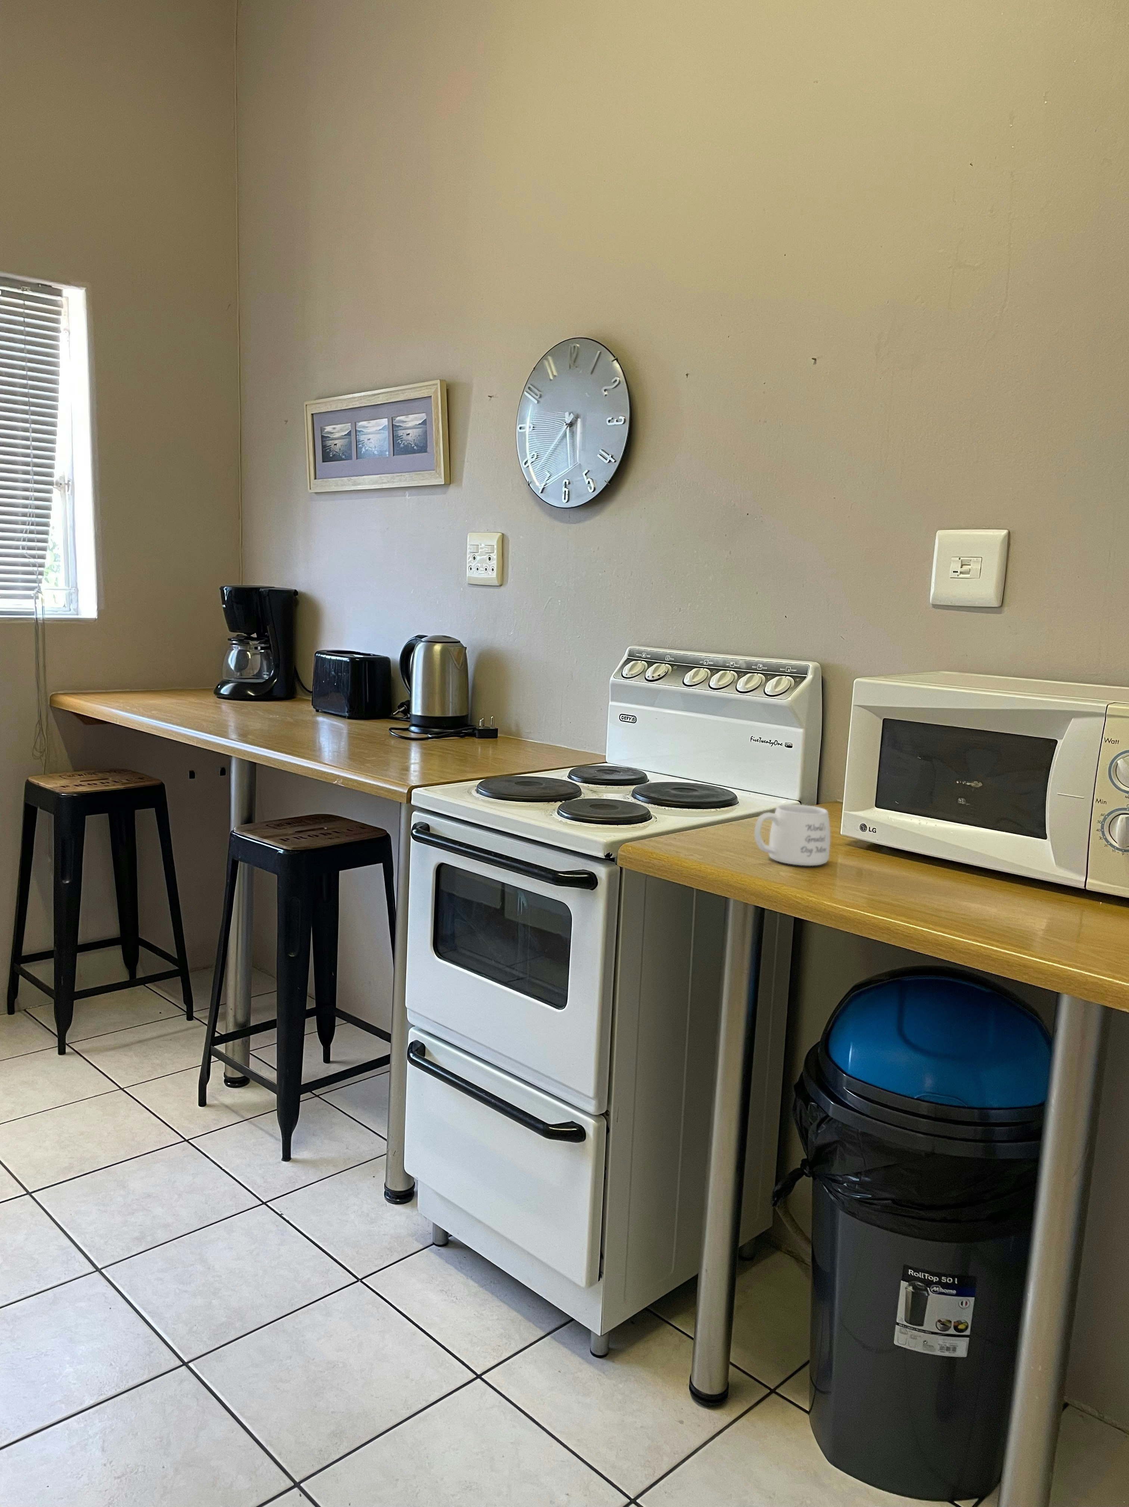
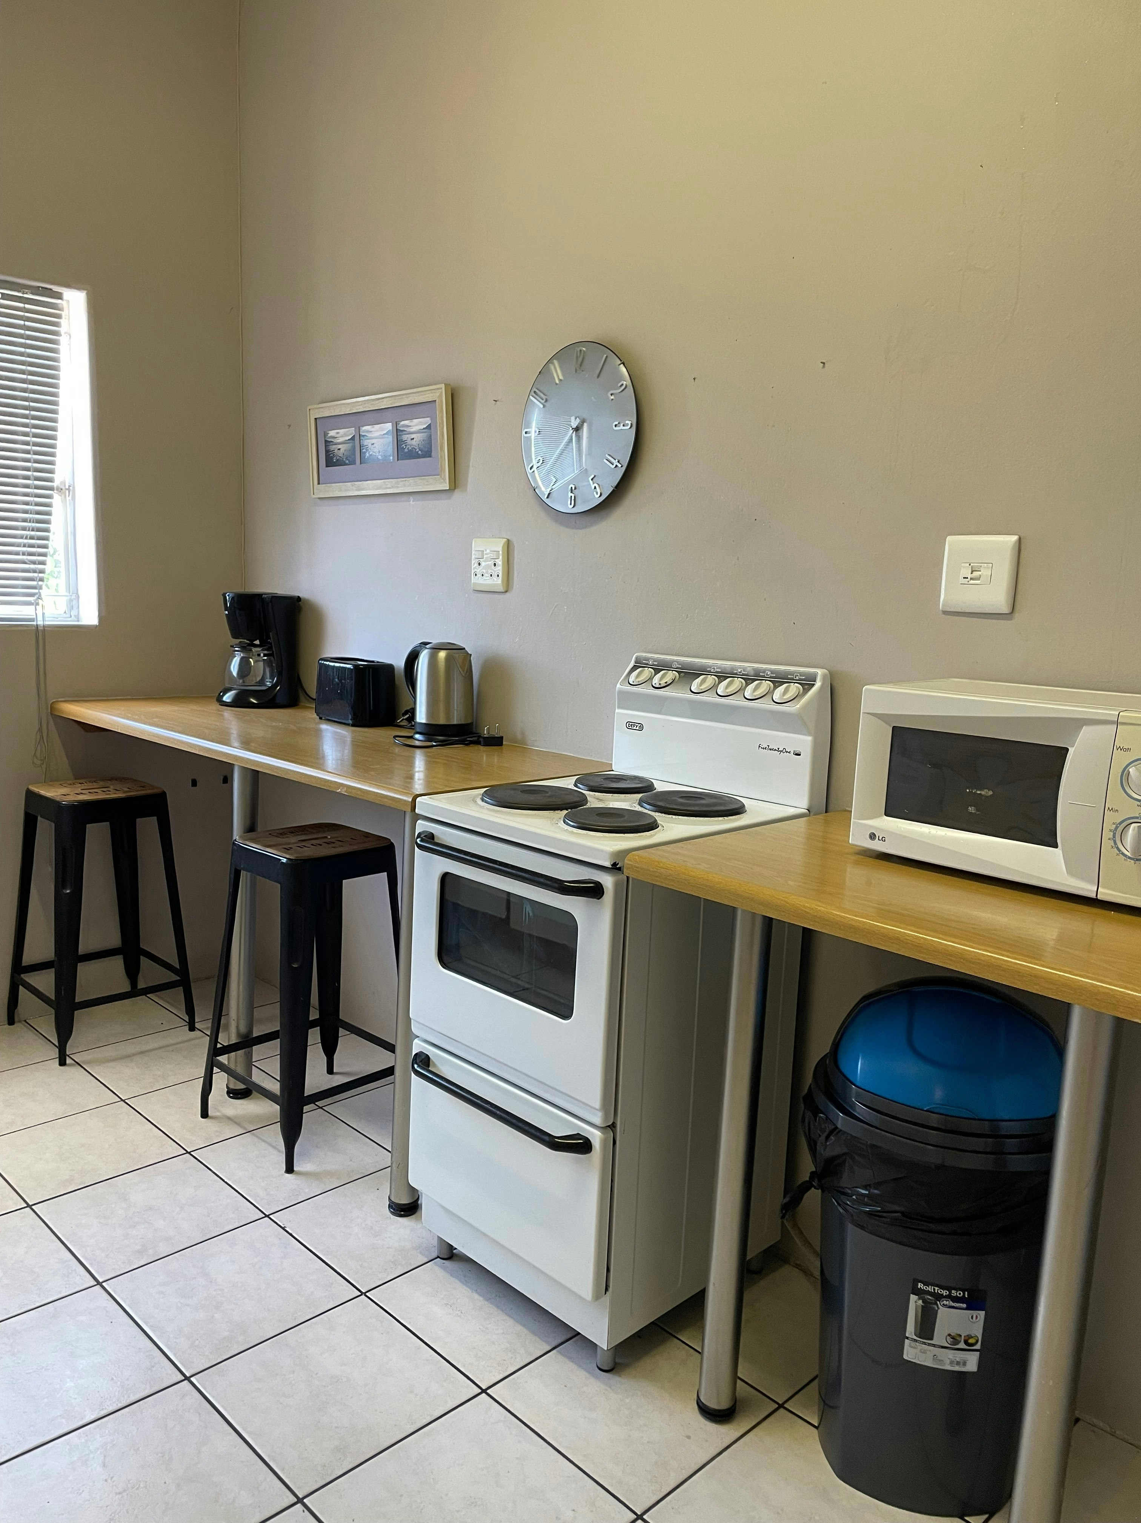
- mug [754,805,830,866]
